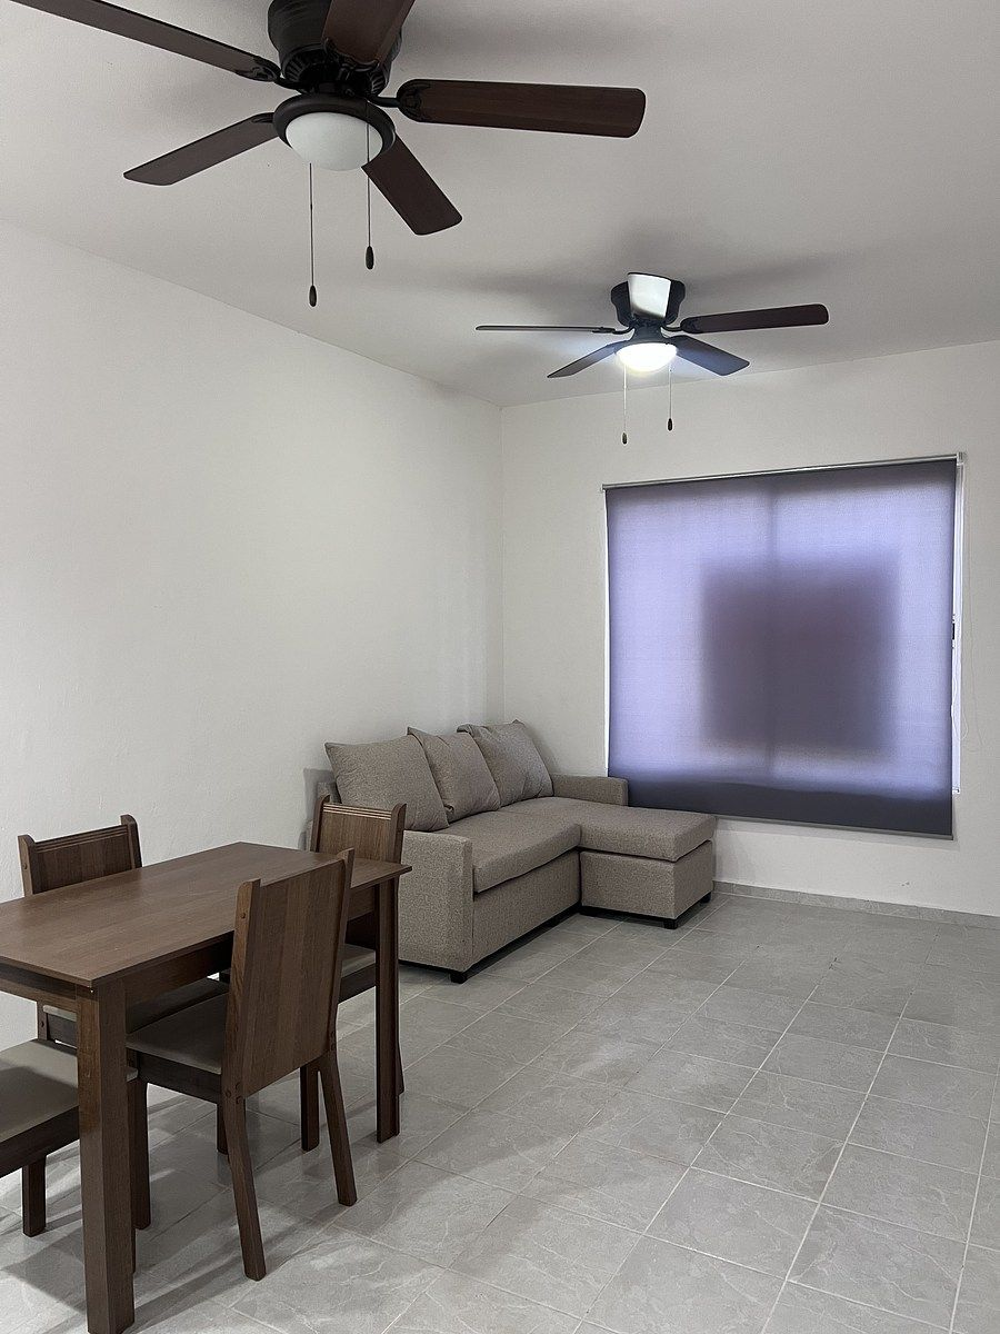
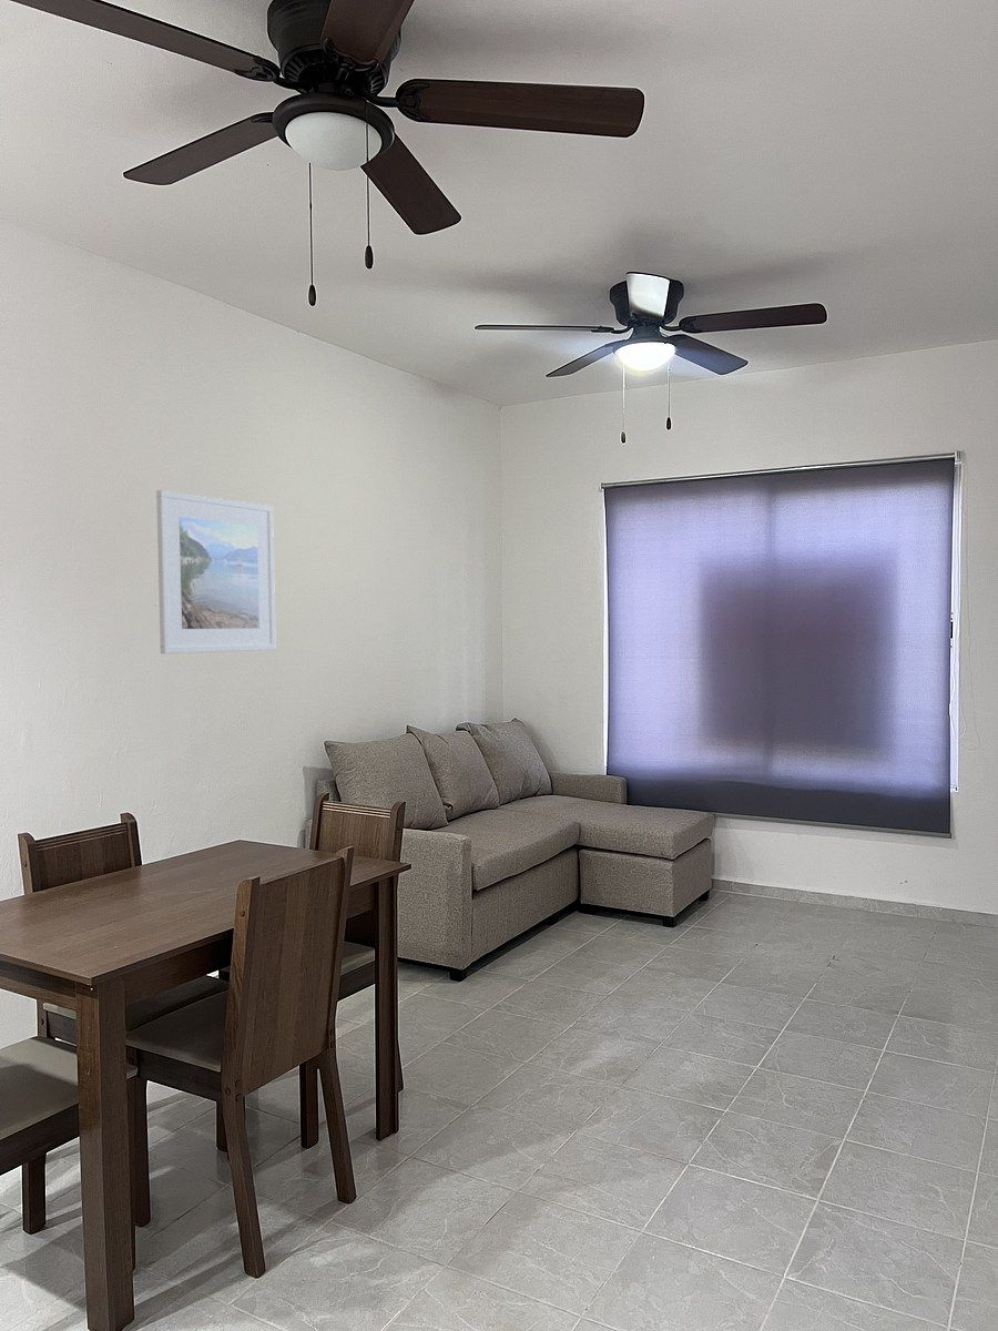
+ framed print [155,489,276,654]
